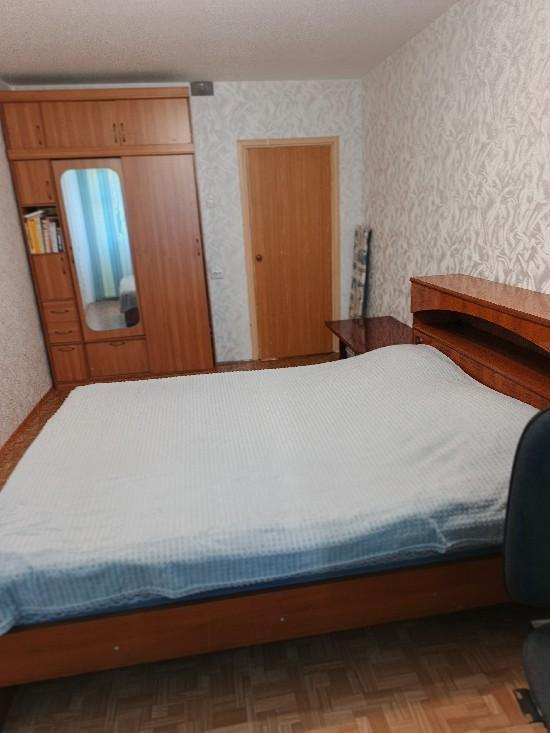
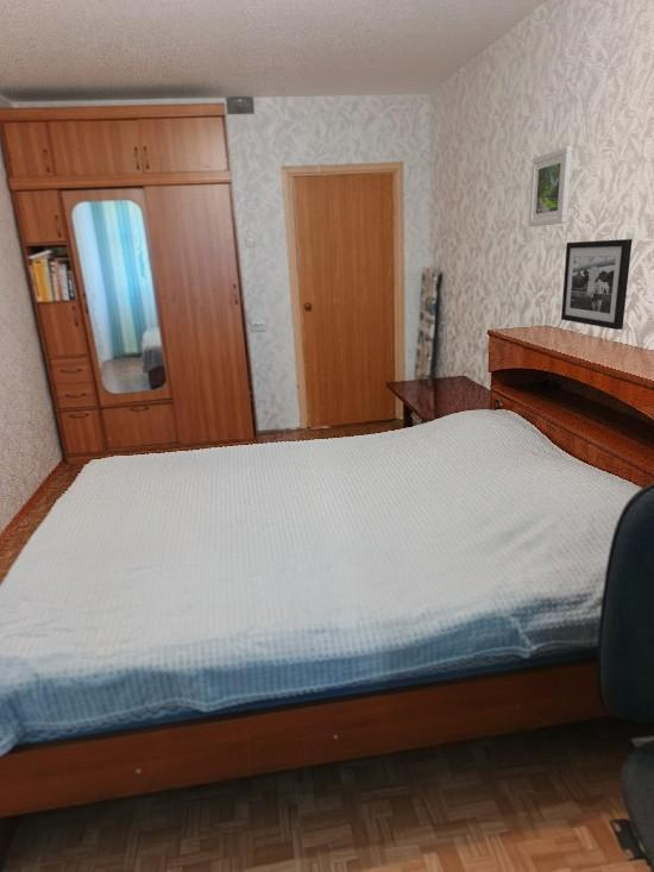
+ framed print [528,145,573,228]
+ picture frame [560,238,634,331]
